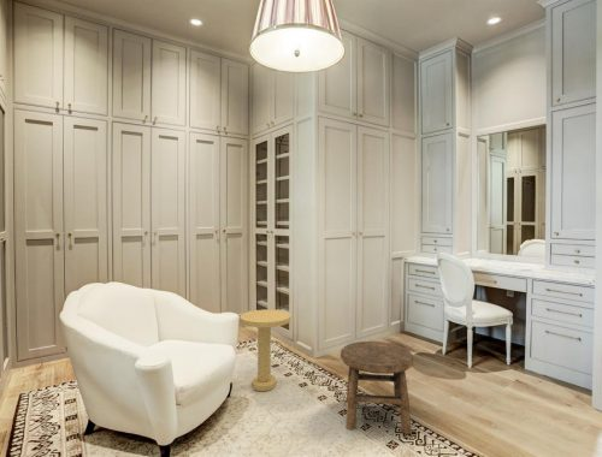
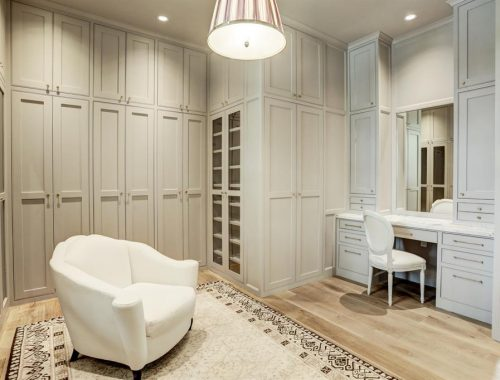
- side table [238,309,291,392]
- stool [340,340,415,435]
